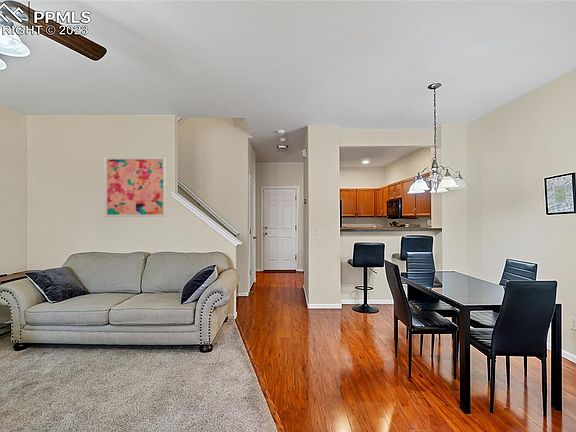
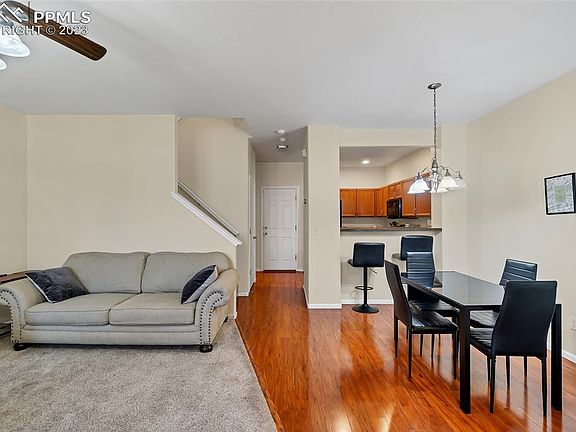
- wall art [103,156,167,218]
